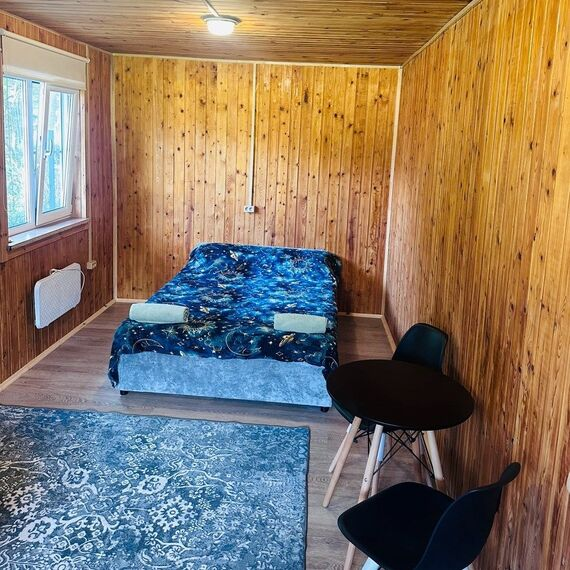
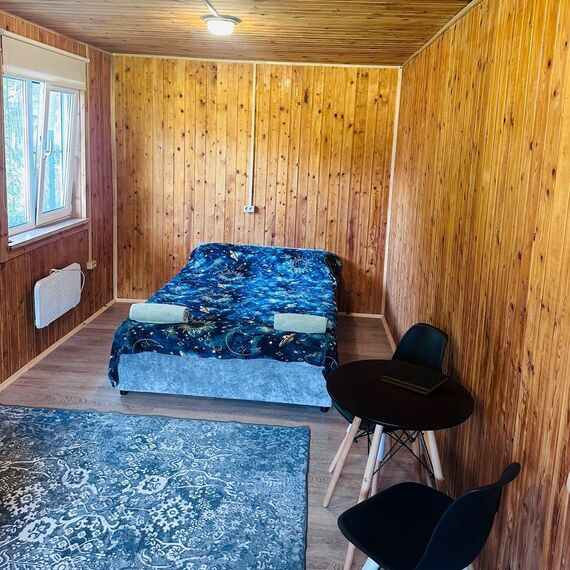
+ notepad [379,363,450,396]
